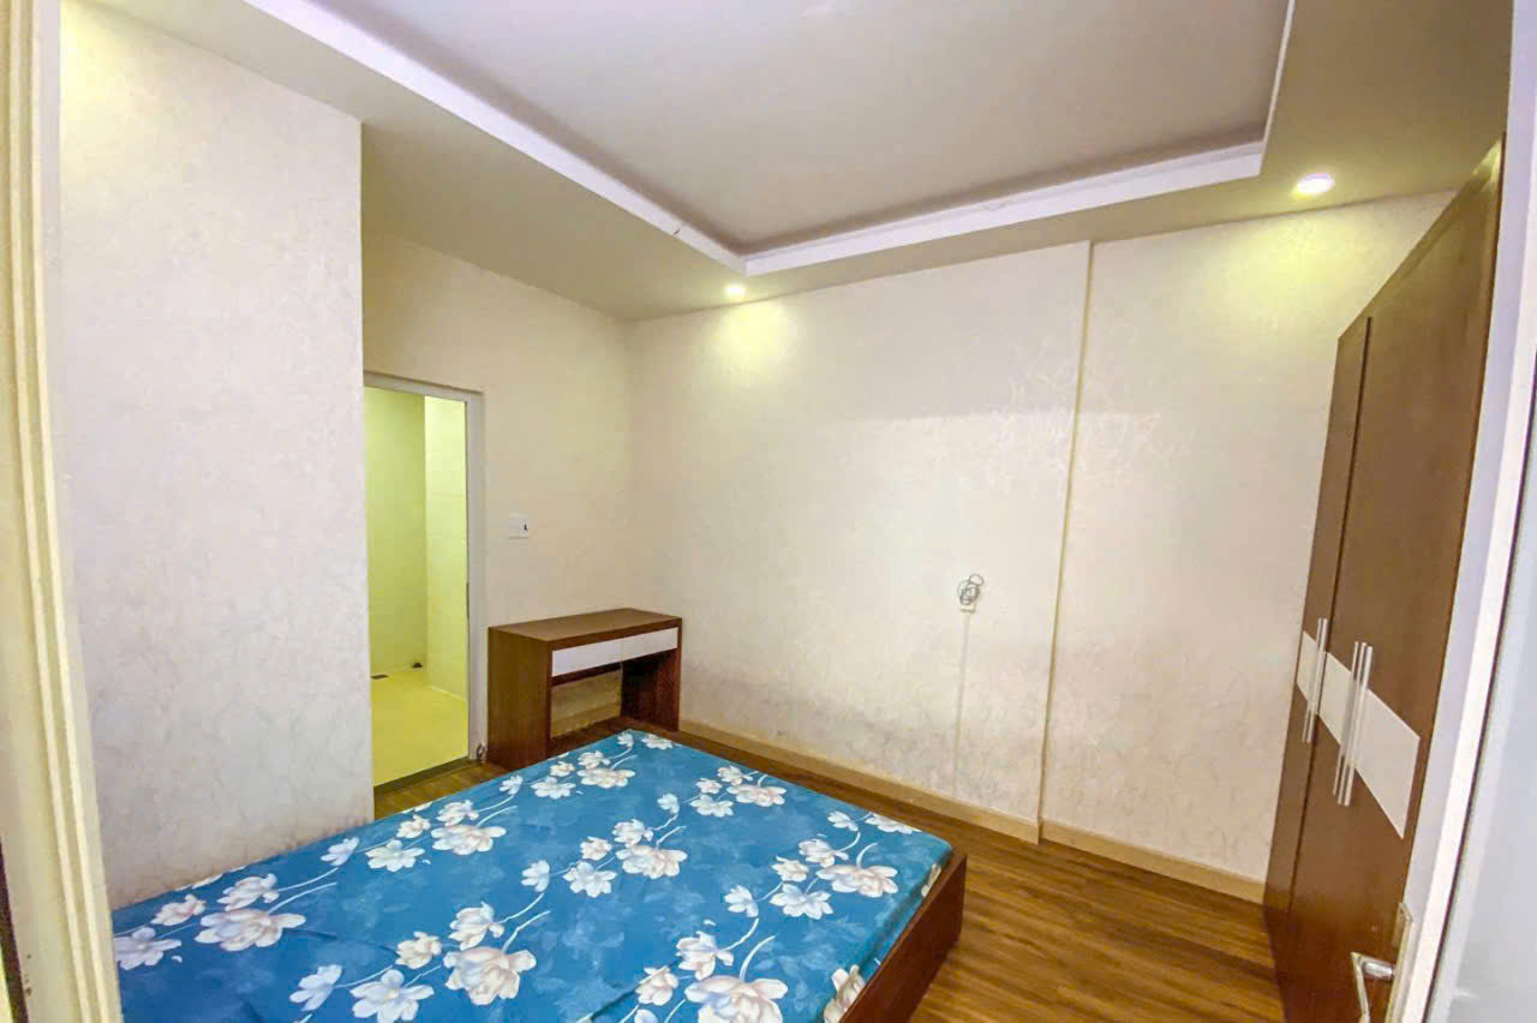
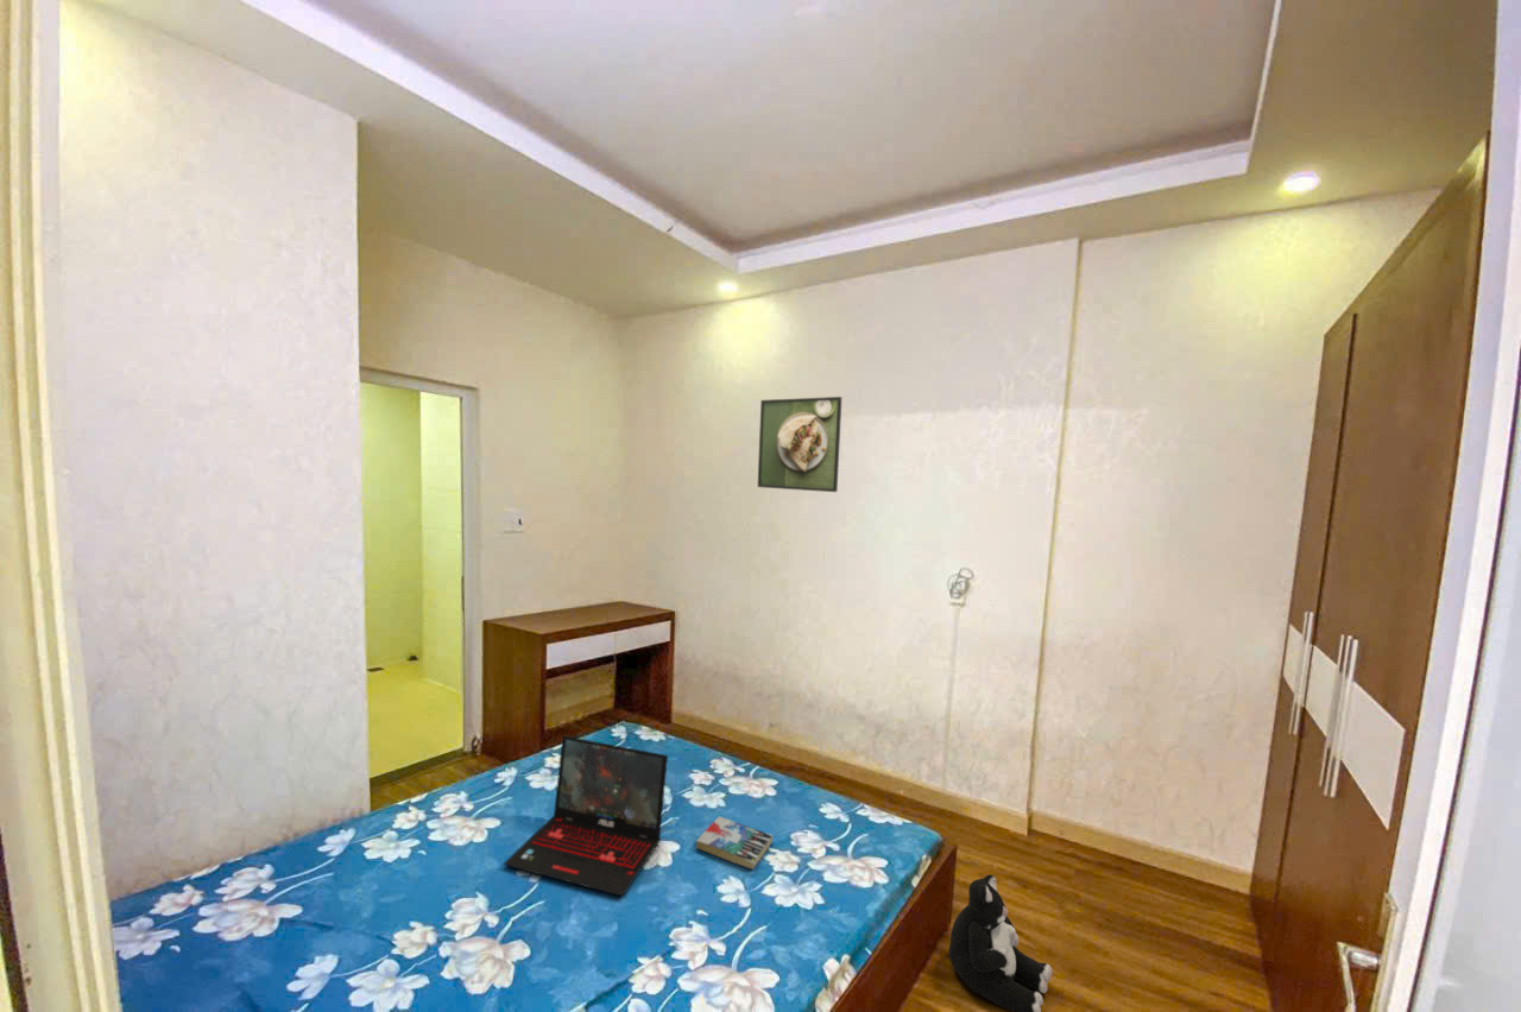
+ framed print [757,396,842,493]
+ laptop [503,734,669,898]
+ book [695,815,774,871]
+ plush toy [947,873,1054,1012]
